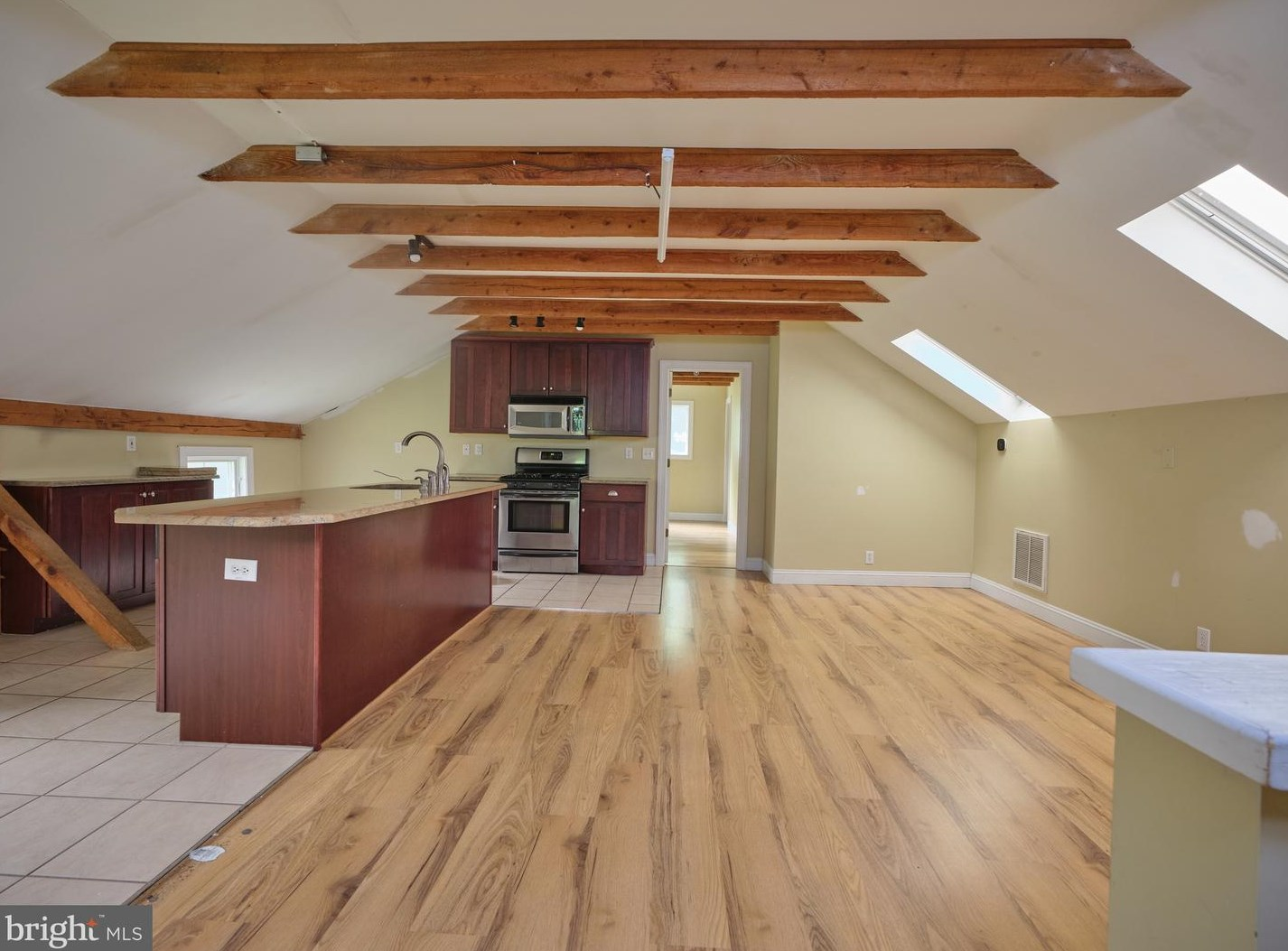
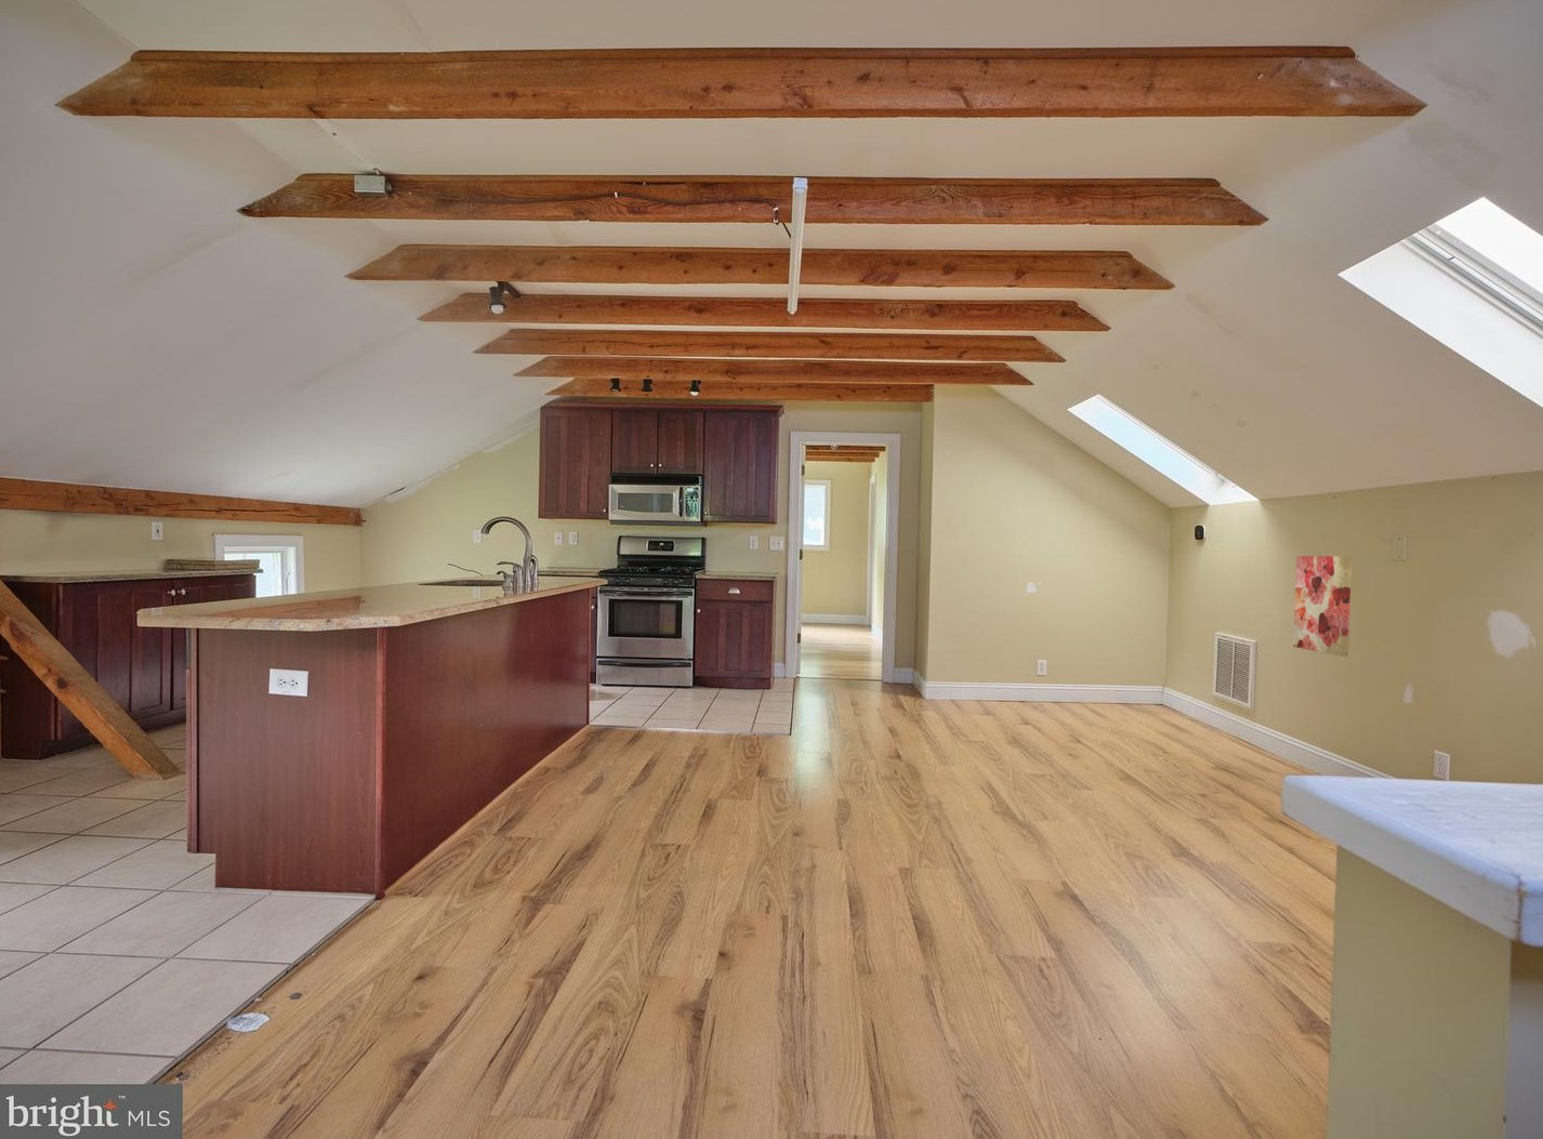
+ wall art [1291,555,1353,658]
